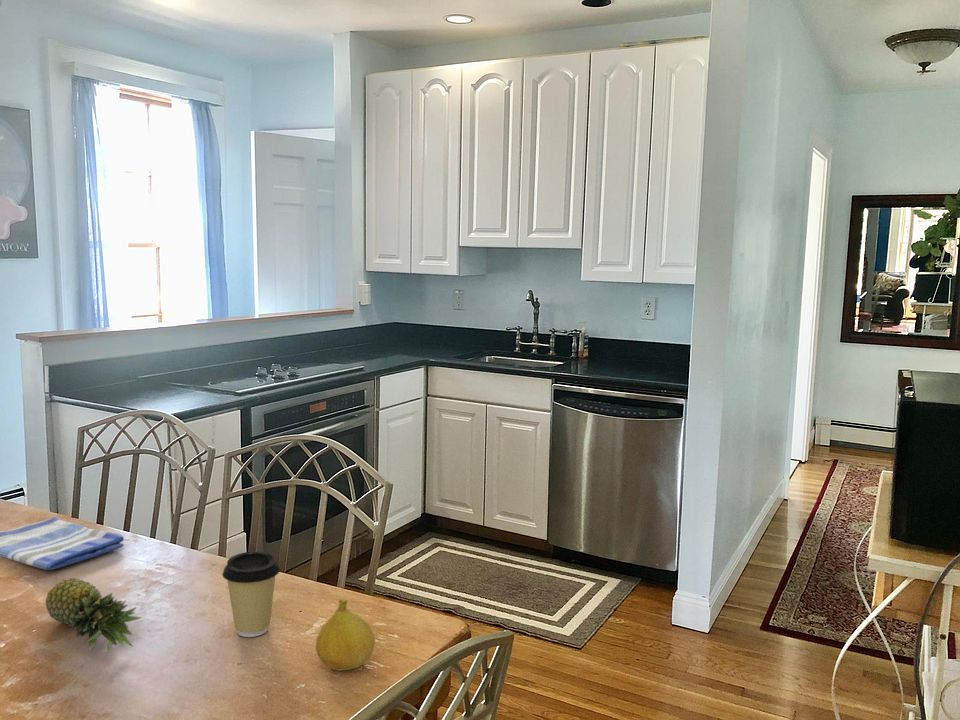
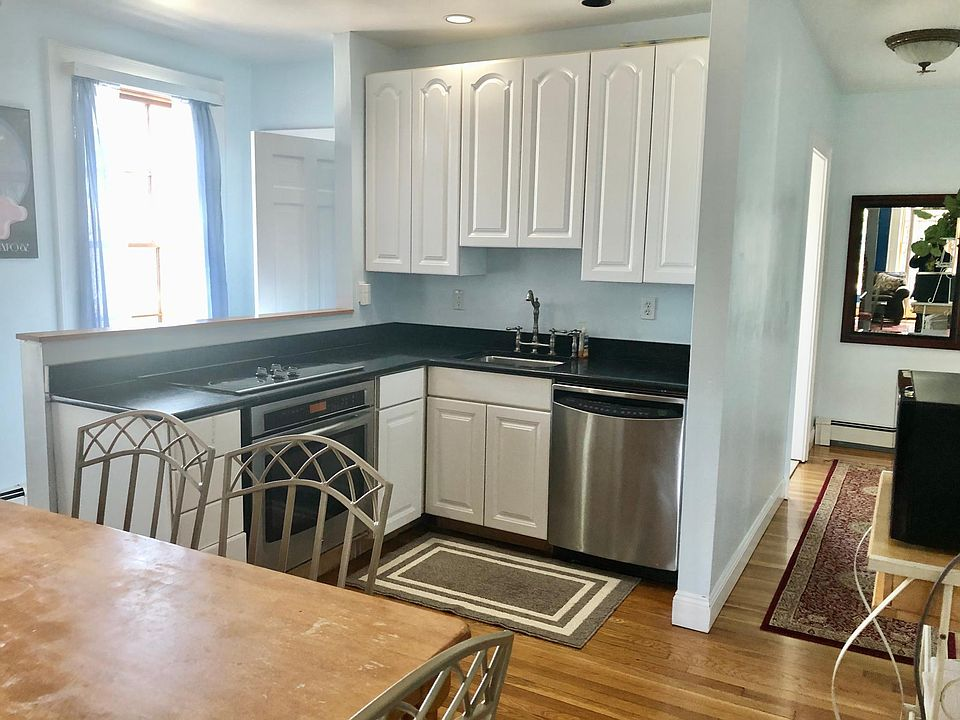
- fruit [44,576,142,654]
- fruit [315,598,376,672]
- dish towel [0,516,125,571]
- coffee cup [221,550,281,638]
